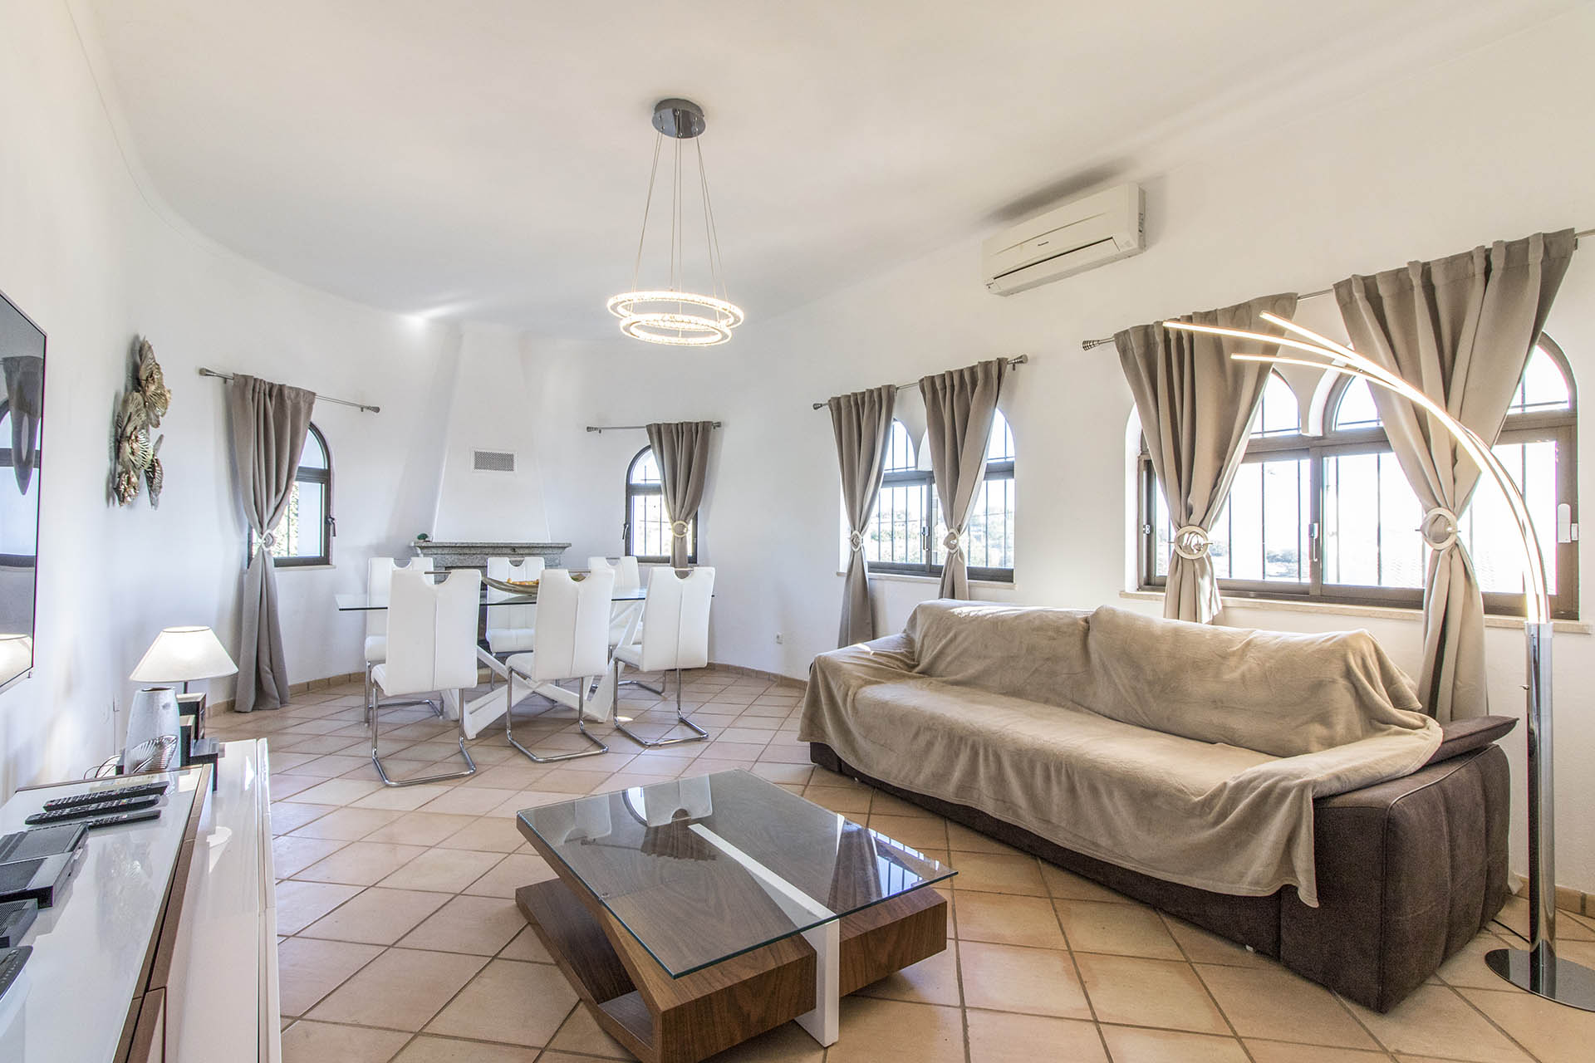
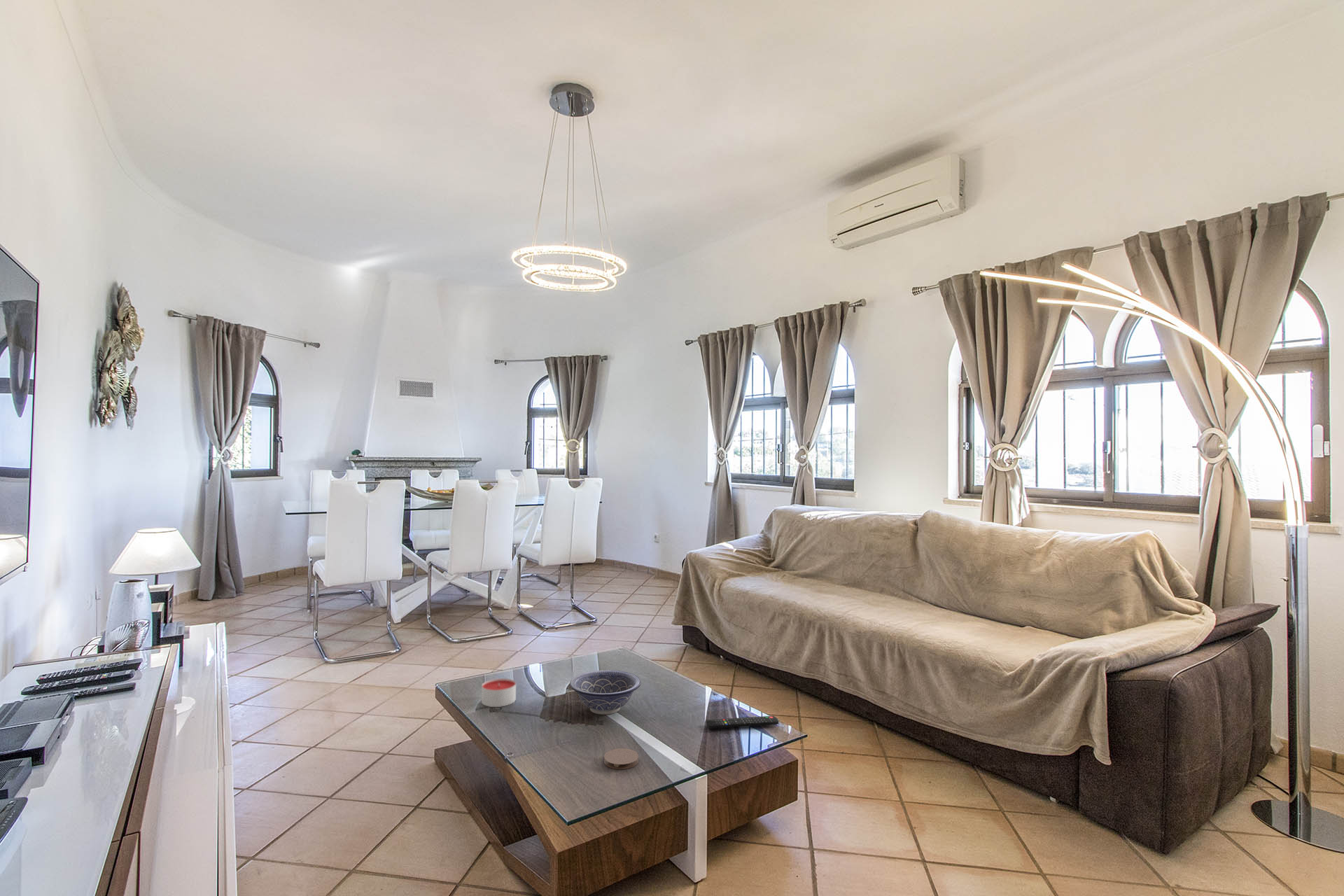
+ coaster [603,748,639,770]
+ candle [481,678,517,708]
+ decorative bowl [569,669,642,715]
+ remote control [706,715,779,729]
